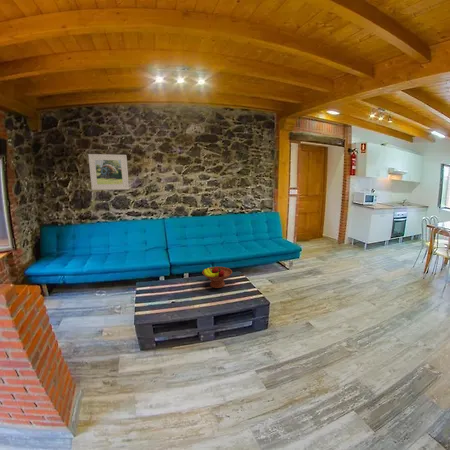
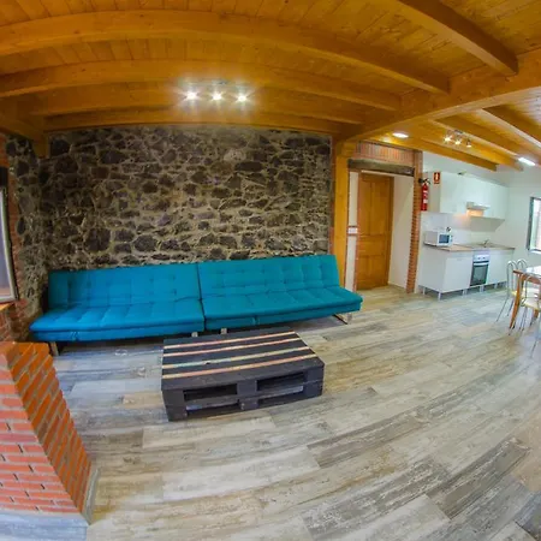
- fruit bowl [201,266,233,289]
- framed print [87,153,130,191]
